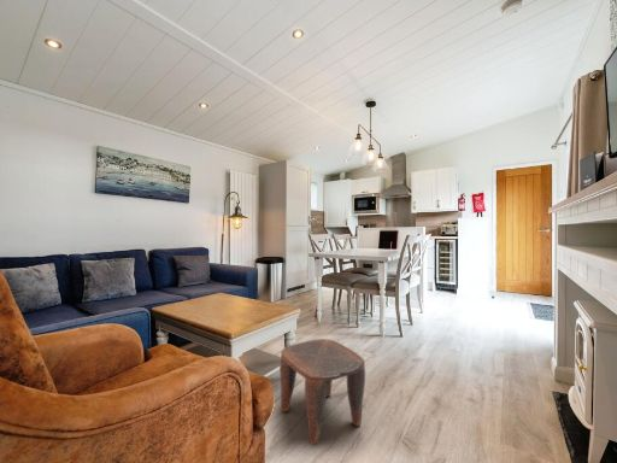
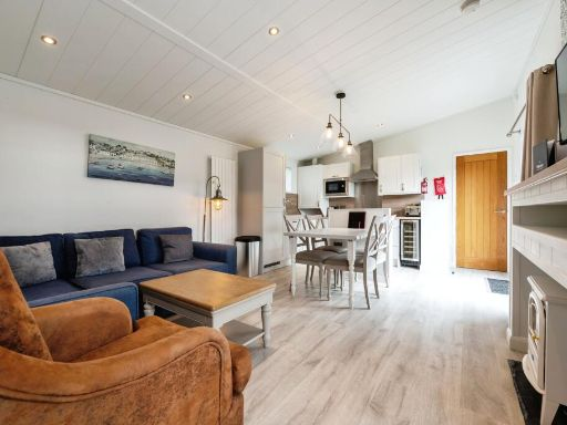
- stool [278,338,366,446]
